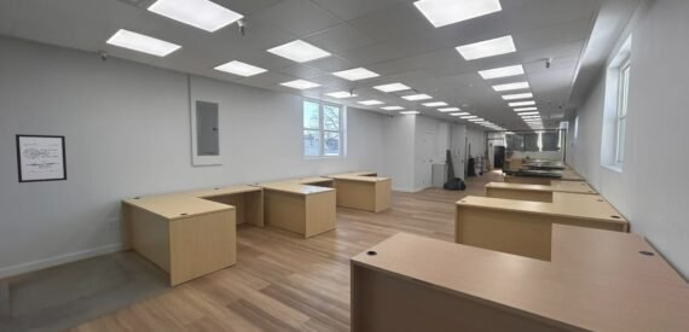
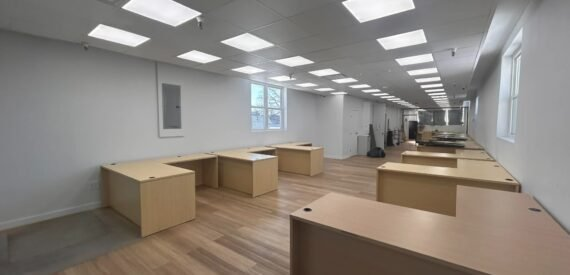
- wall art [15,133,68,184]
